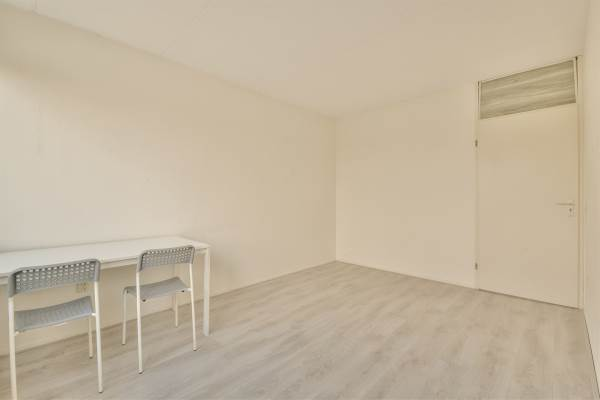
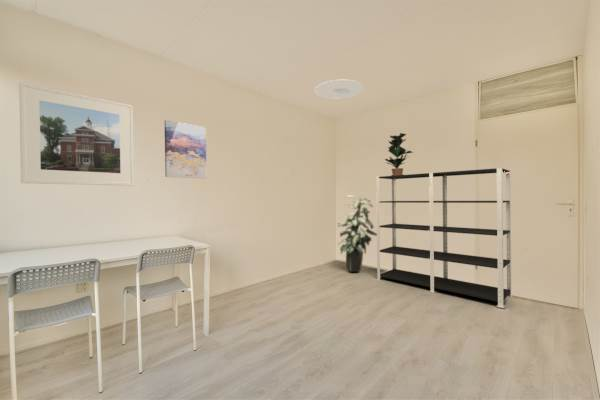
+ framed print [18,81,135,187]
+ indoor plant [336,194,377,273]
+ shelving unit [375,167,514,309]
+ wall art [164,119,208,180]
+ ceiling light [314,79,364,99]
+ potted plant [384,132,414,176]
